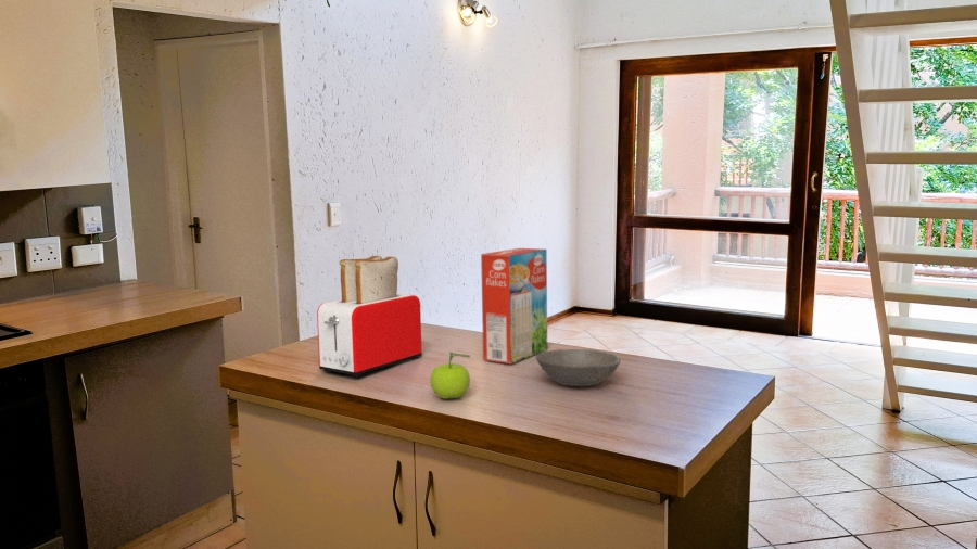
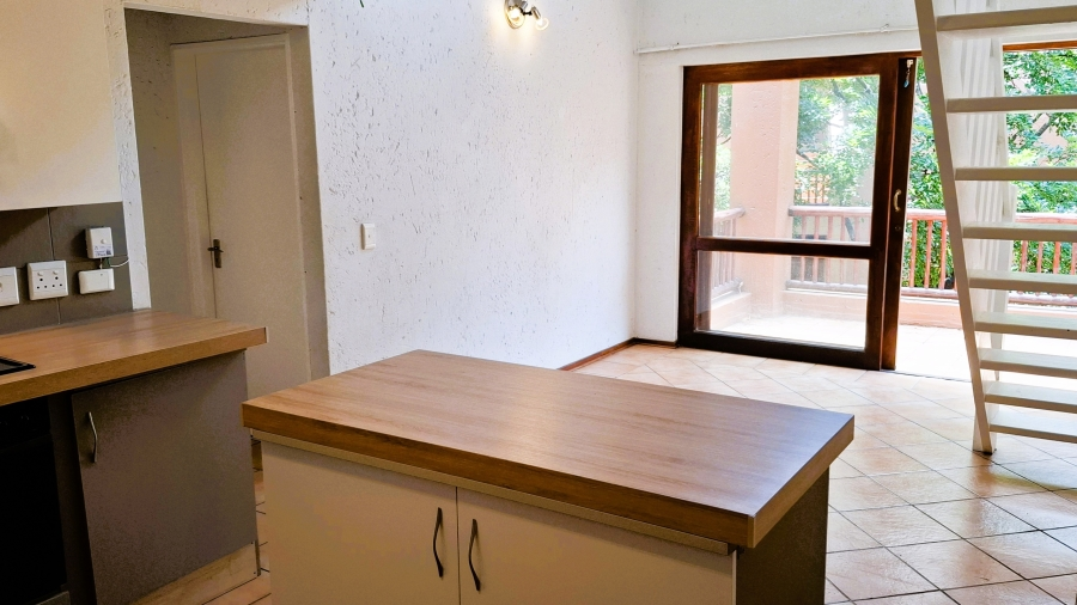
- soup bowl [535,348,622,387]
- toaster [316,255,423,378]
- fruit [429,350,471,400]
- cereal box [480,247,548,365]
